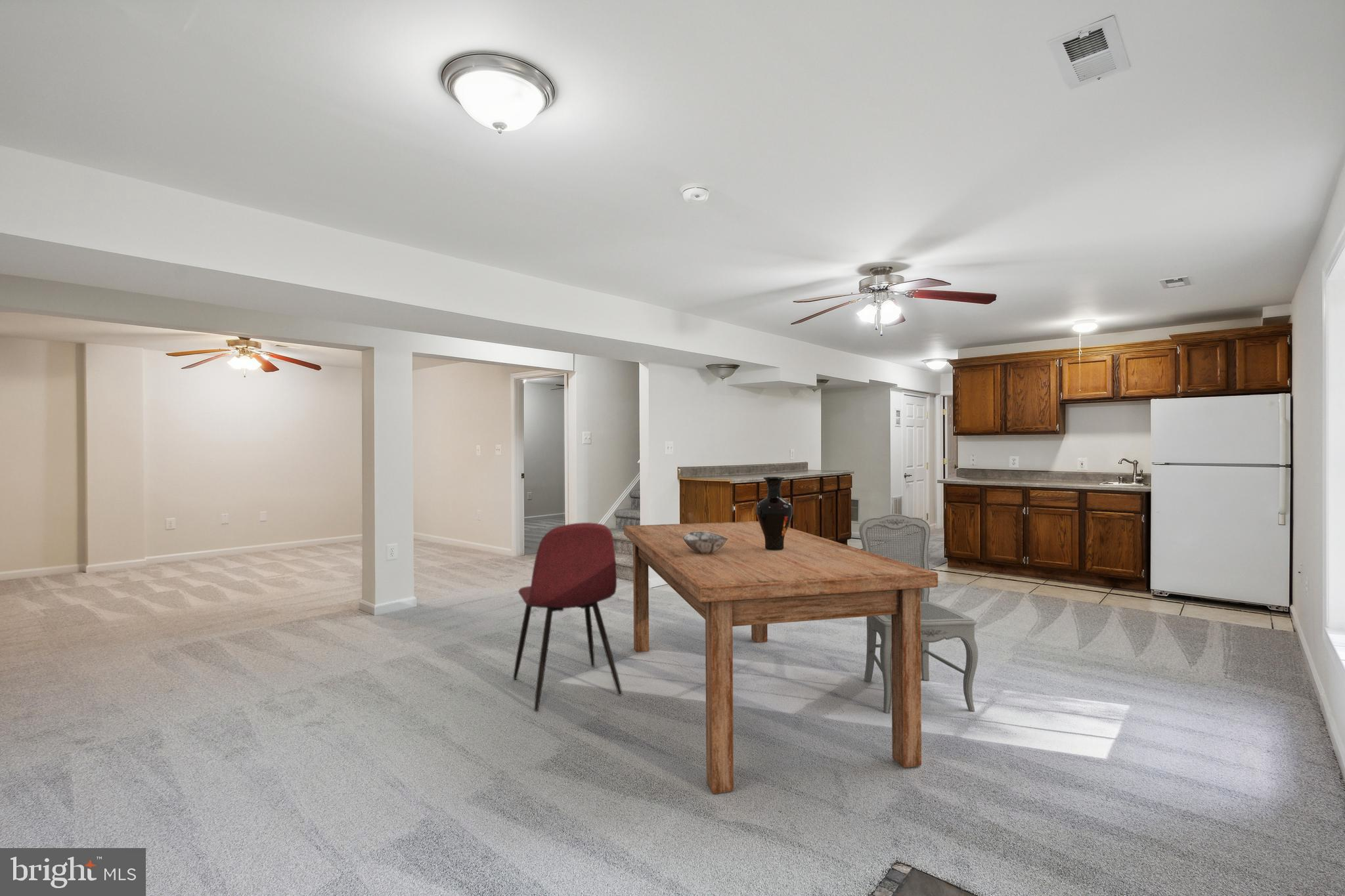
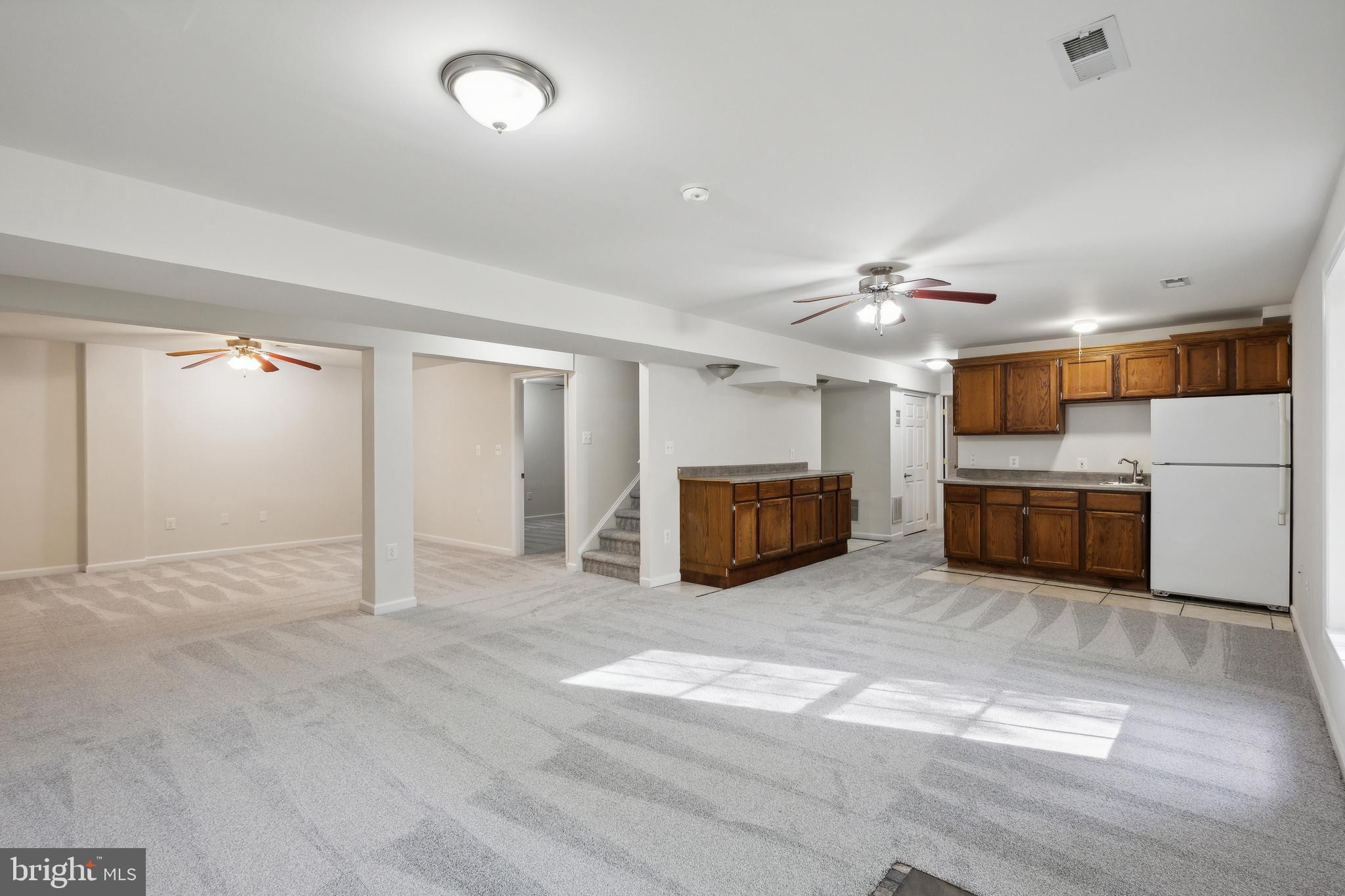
- vase [755,476,793,551]
- decorative bowl [683,532,728,554]
- dining chair [858,513,979,714]
- dining table [623,521,938,794]
- dining chair [512,522,623,712]
